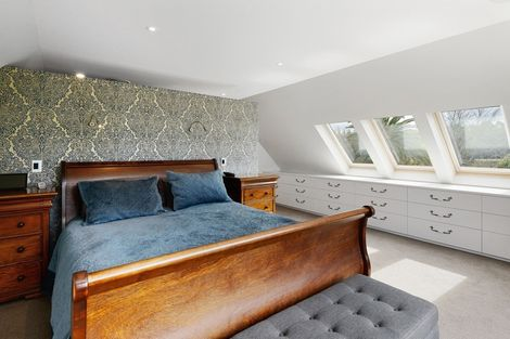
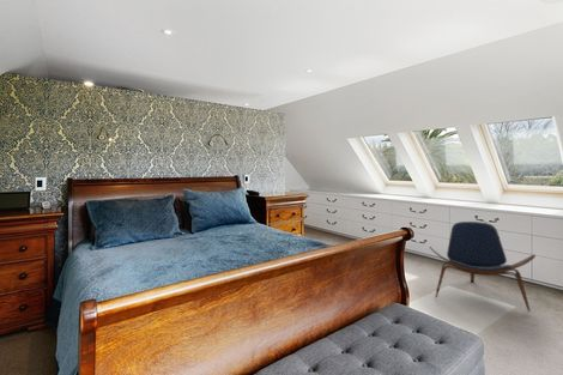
+ lounge chair [428,220,537,313]
